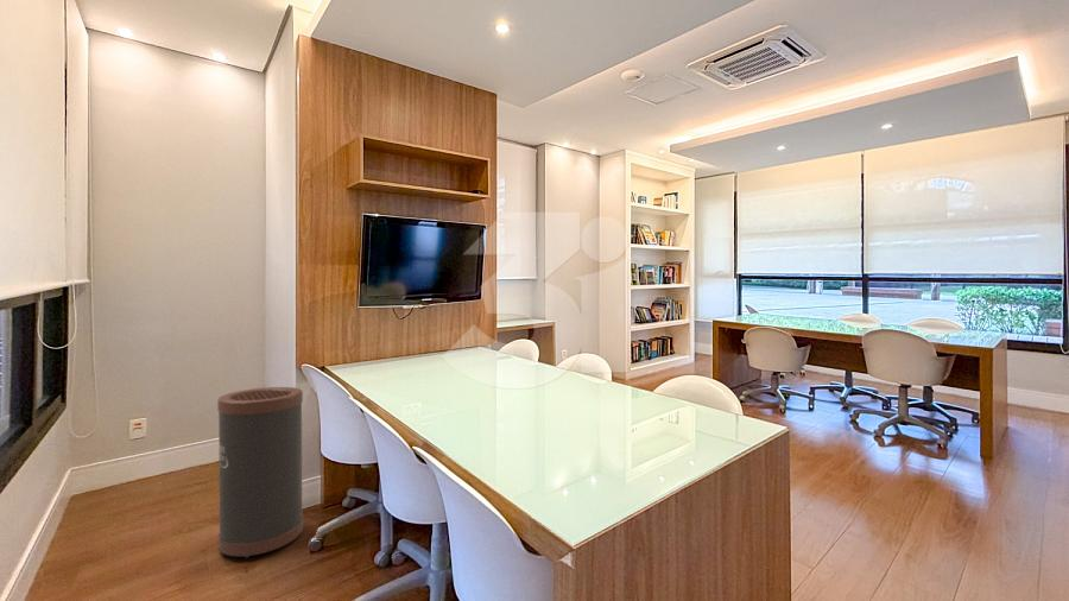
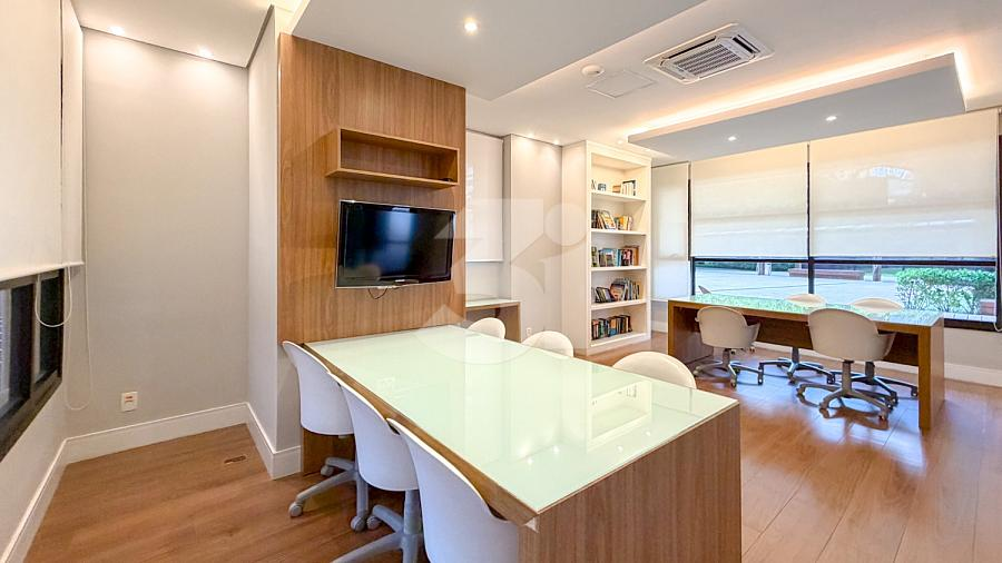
- trash can [216,386,304,559]
